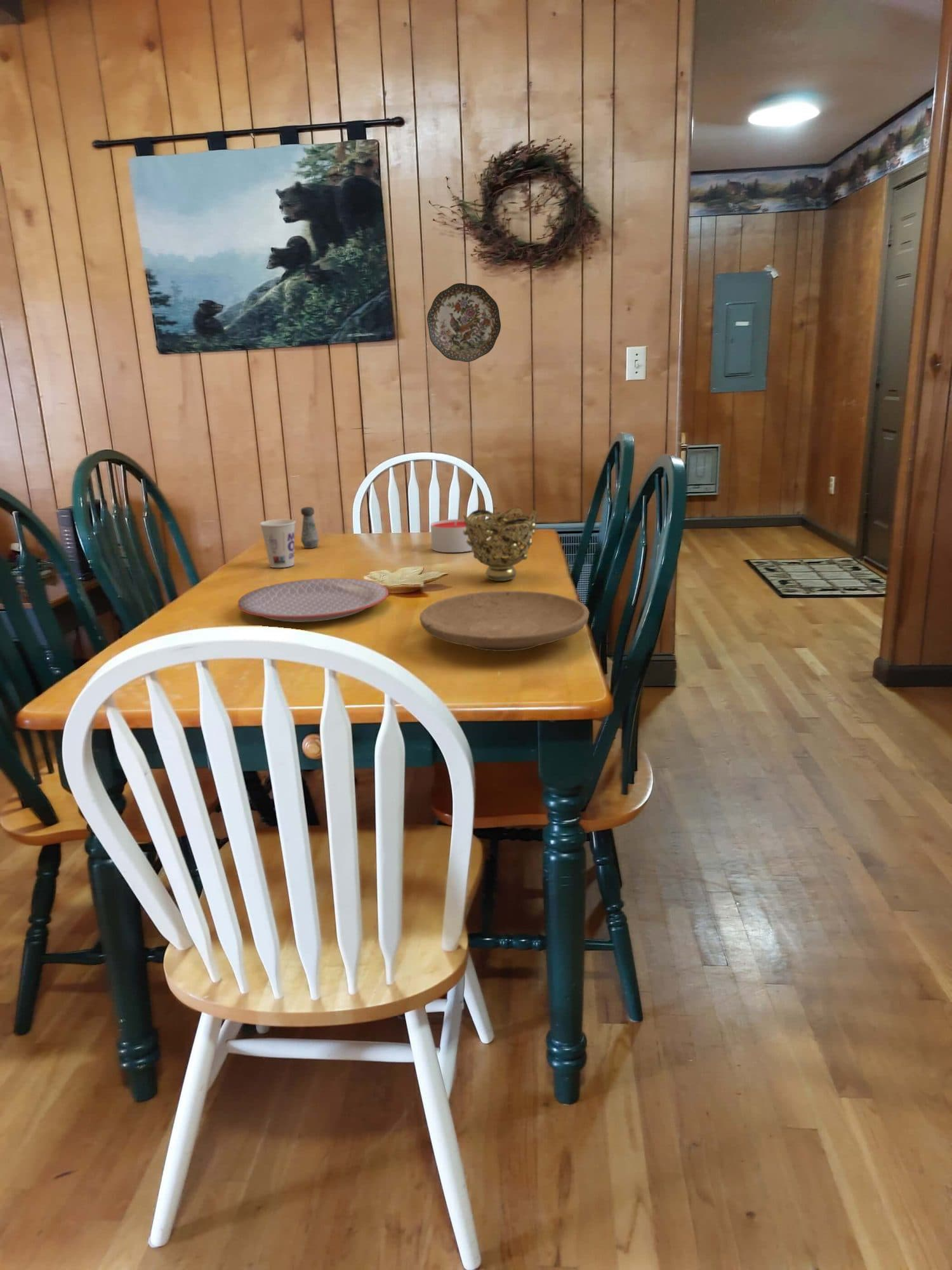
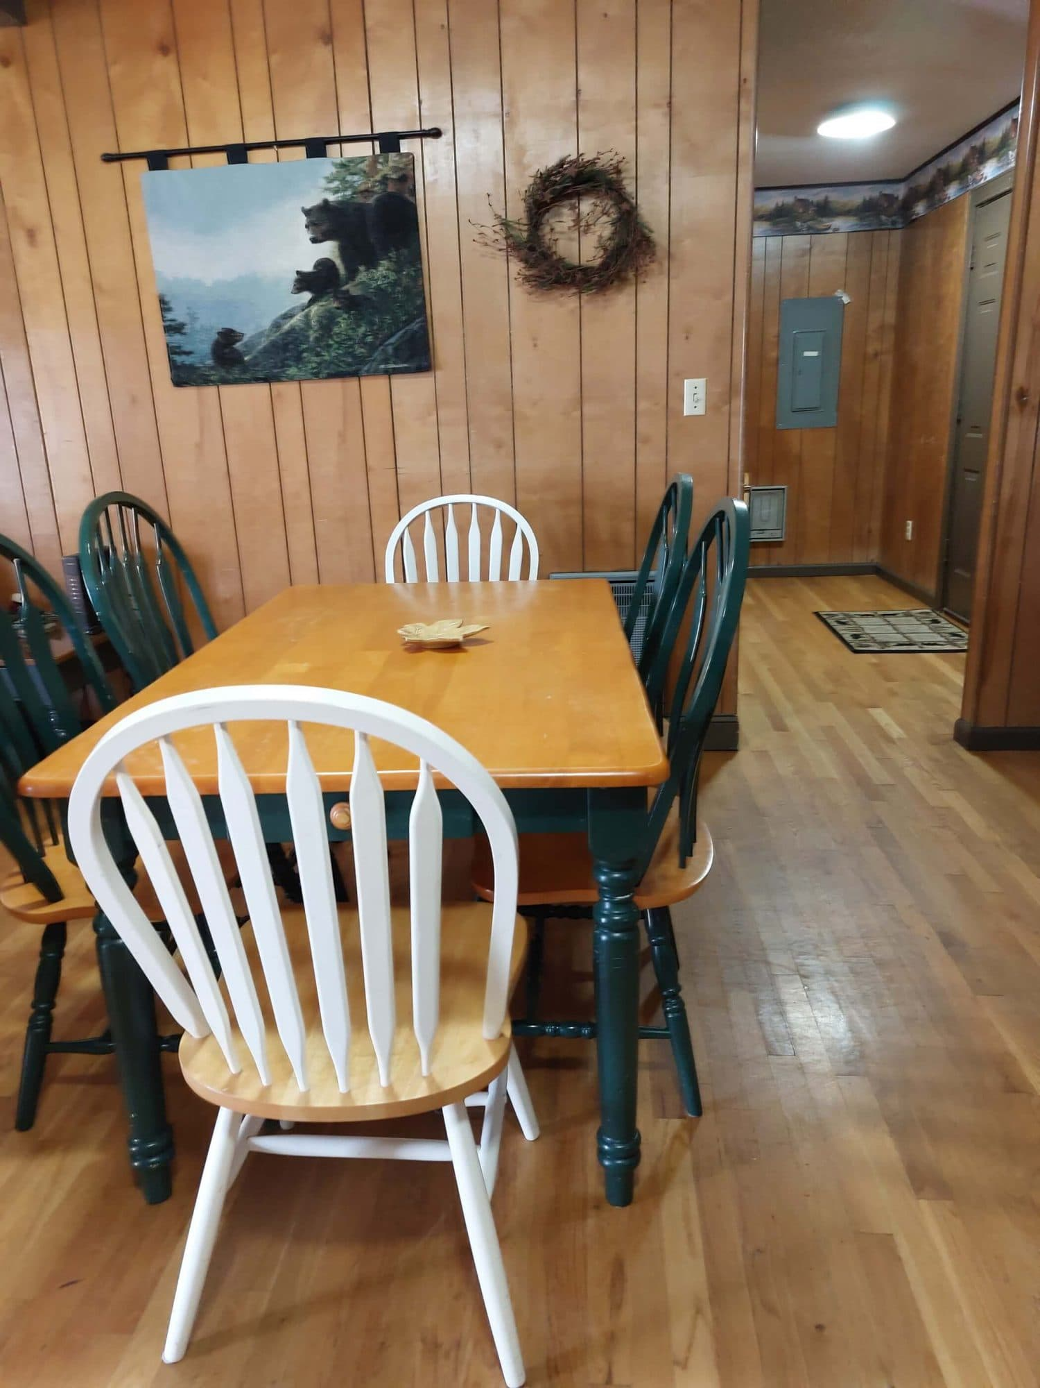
- salt shaker [300,506,319,549]
- cup [259,519,296,568]
- decorative plate [426,283,501,363]
- candle [430,519,477,553]
- plate [237,578,389,623]
- decorative bowl [463,507,537,582]
- plate [419,590,590,652]
